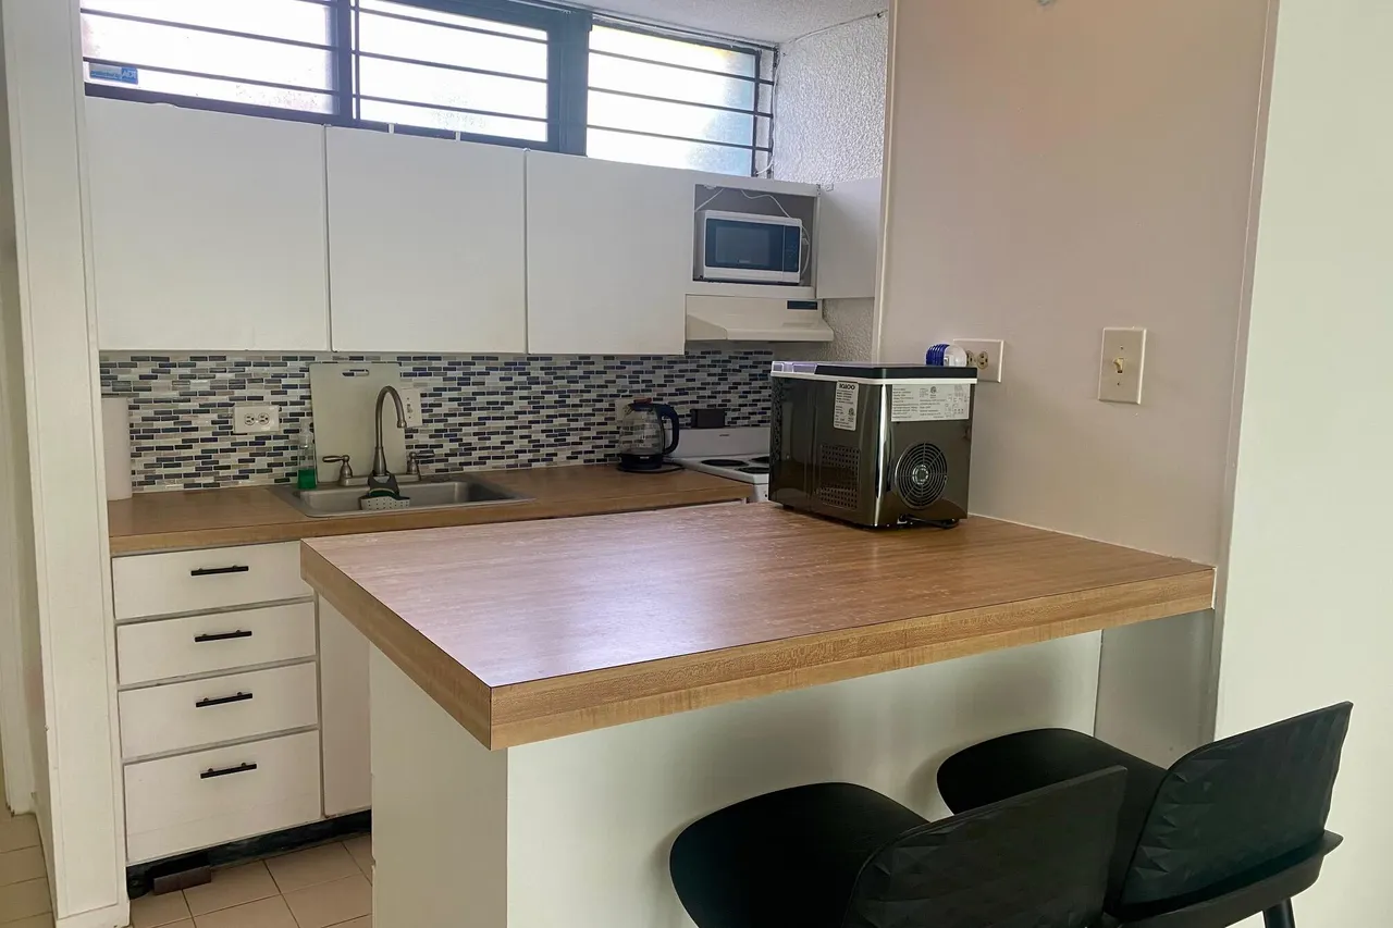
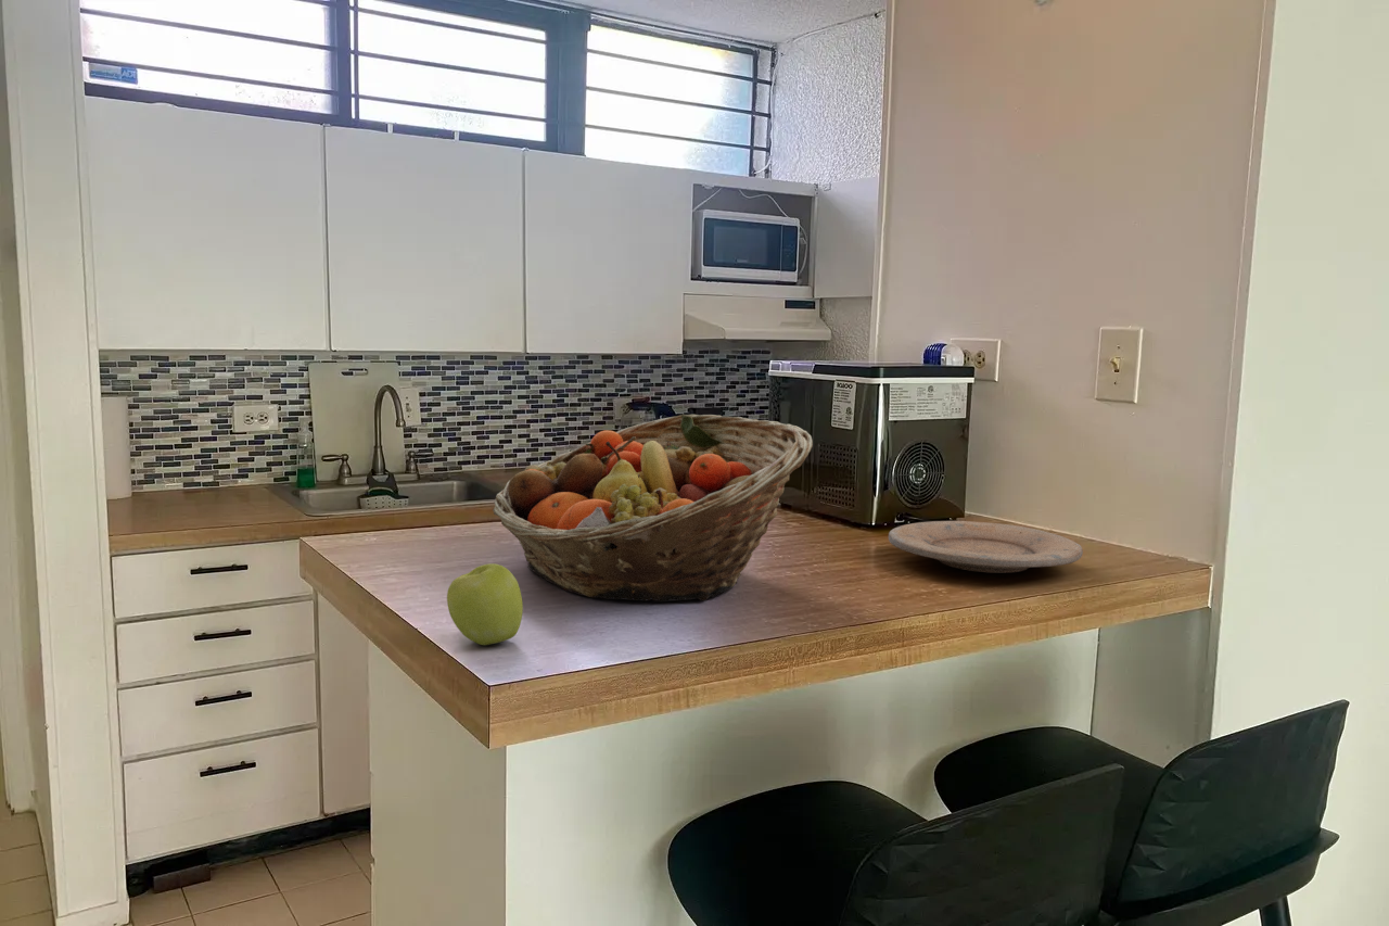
+ plate [888,520,1084,574]
+ fruit basket [492,414,814,602]
+ apple [446,562,524,646]
